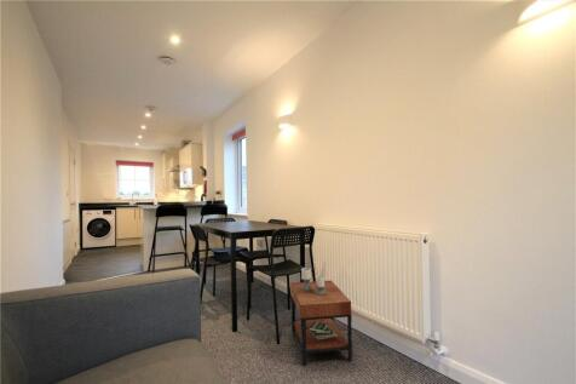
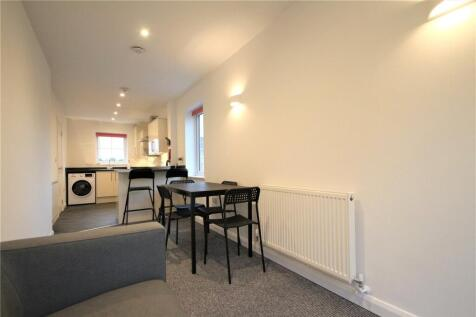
- side table [289,266,353,367]
